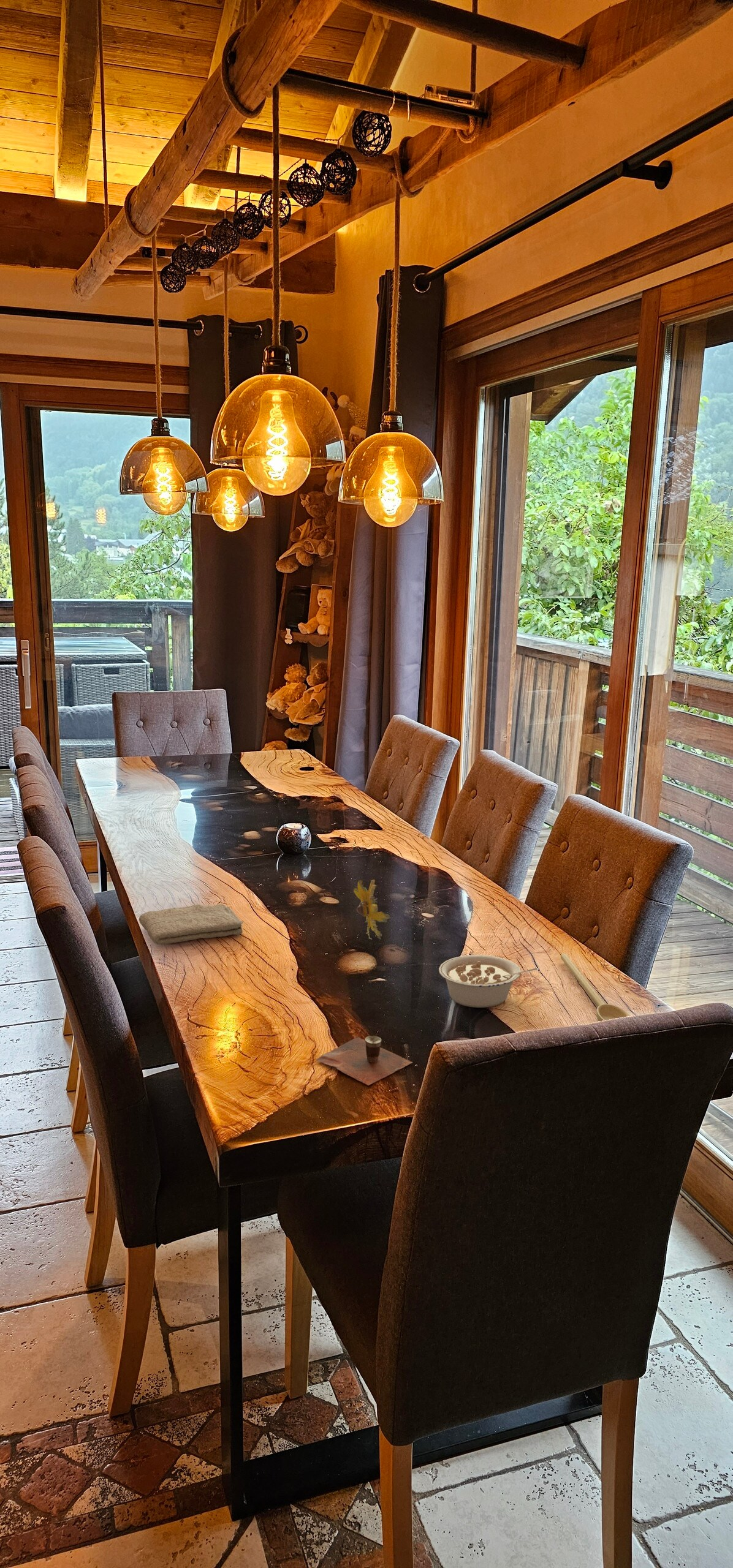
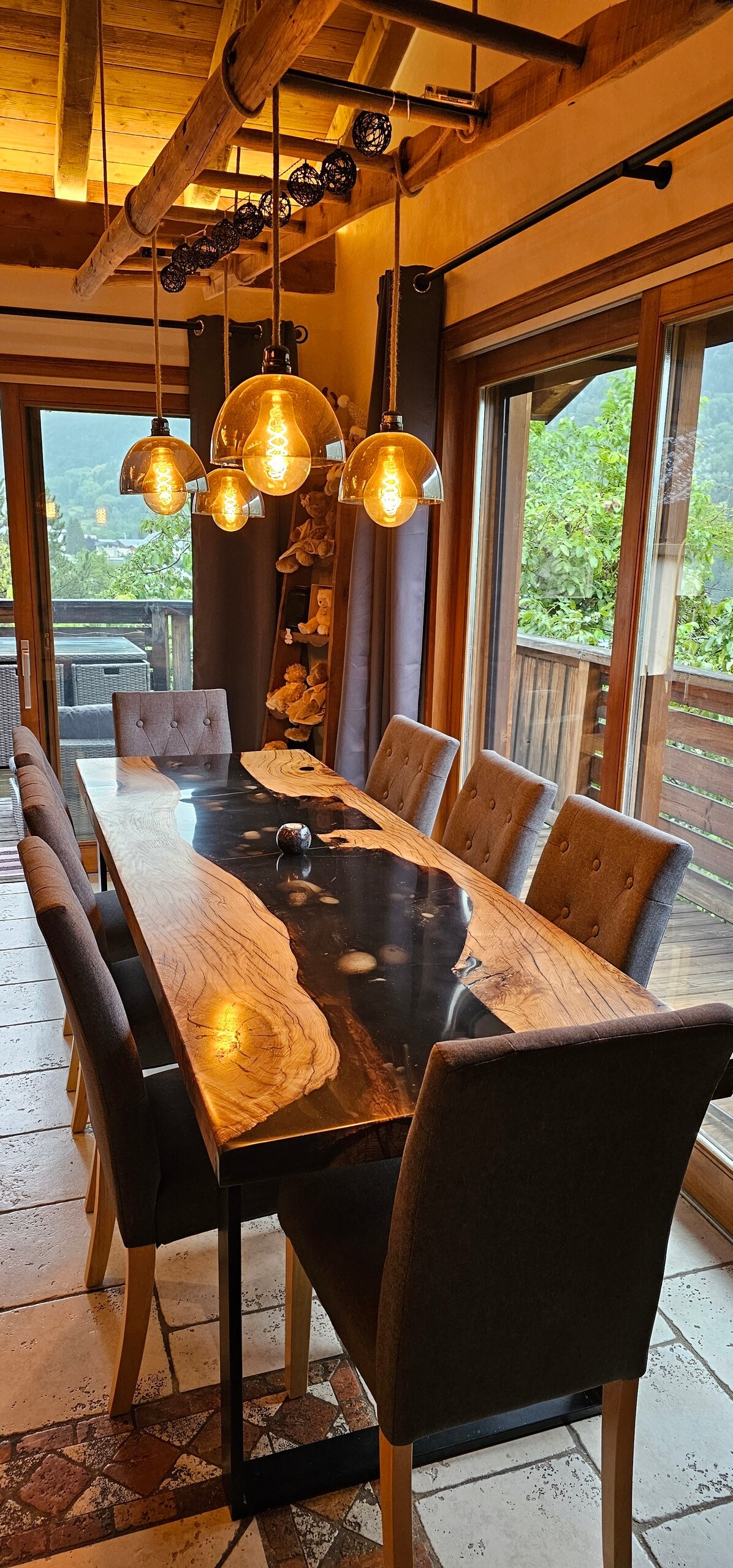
- spoon [560,953,630,1021]
- flower [353,880,390,940]
- washcloth [139,903,244,945]
- legume [438,954,539,1008]
- cup [315,1035,413,1086]
